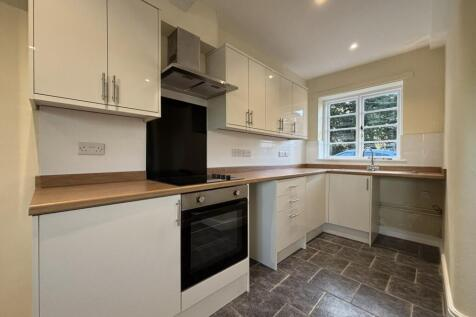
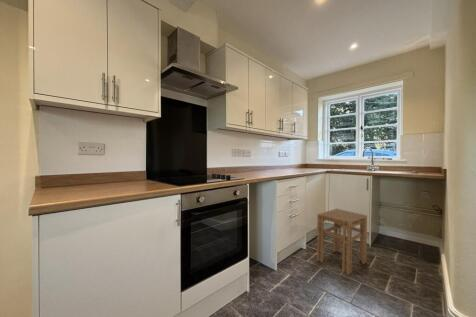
+ stool [316,208,368,276]
